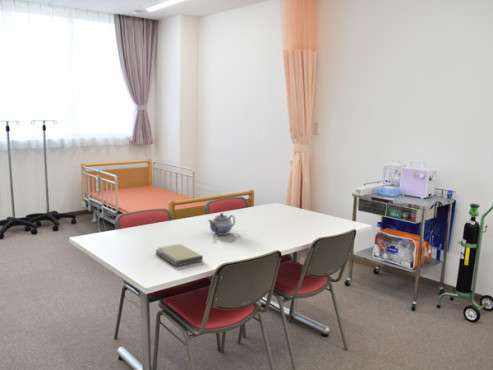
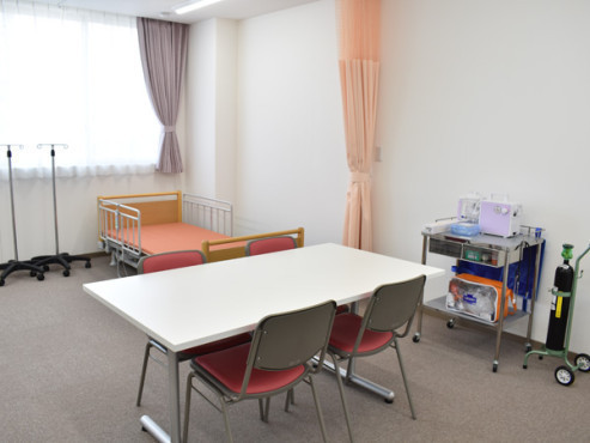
- teapot [207,212,236,236]
- file folder [154,243,204,267]
